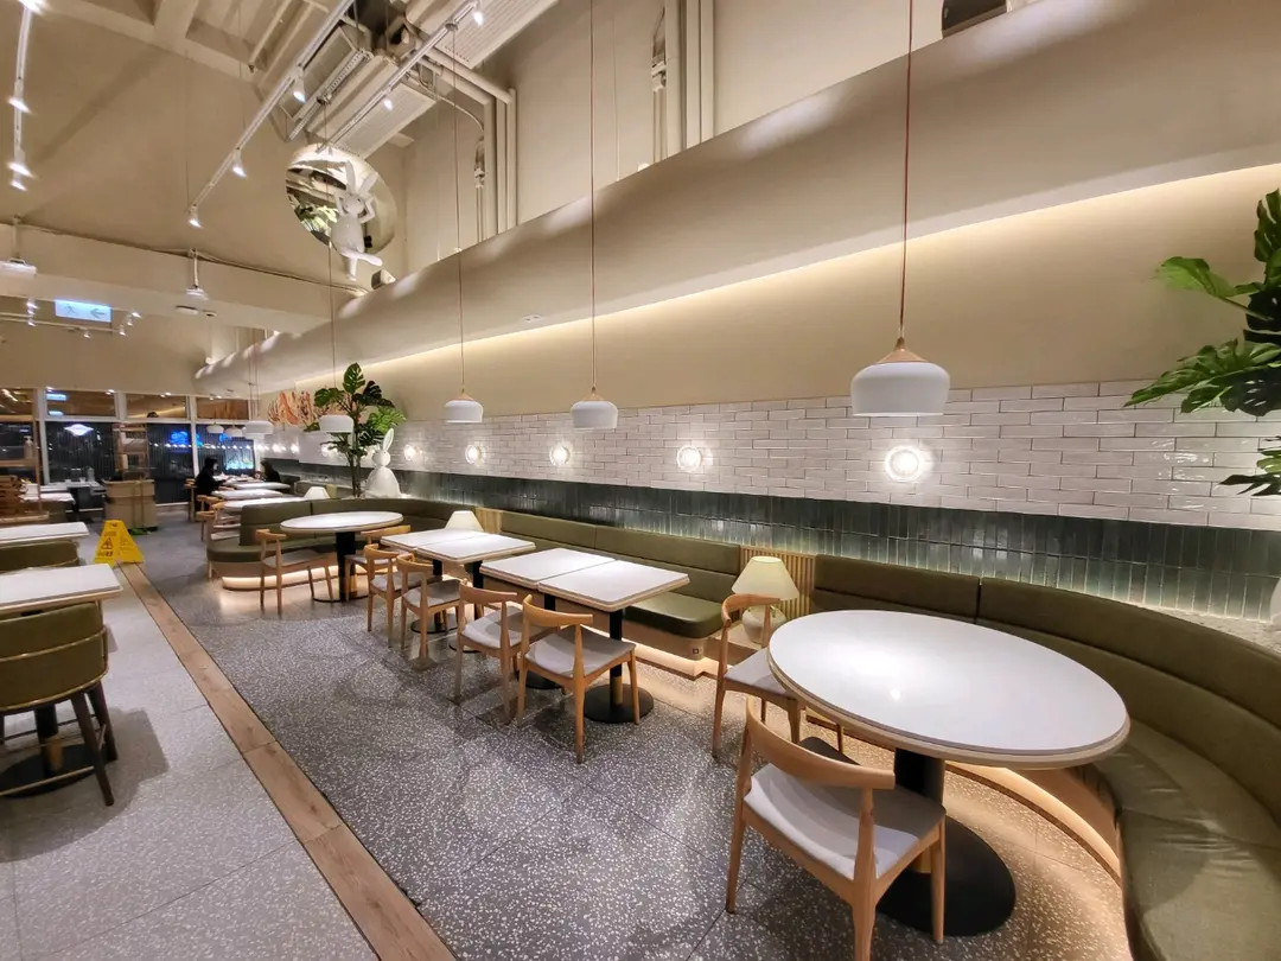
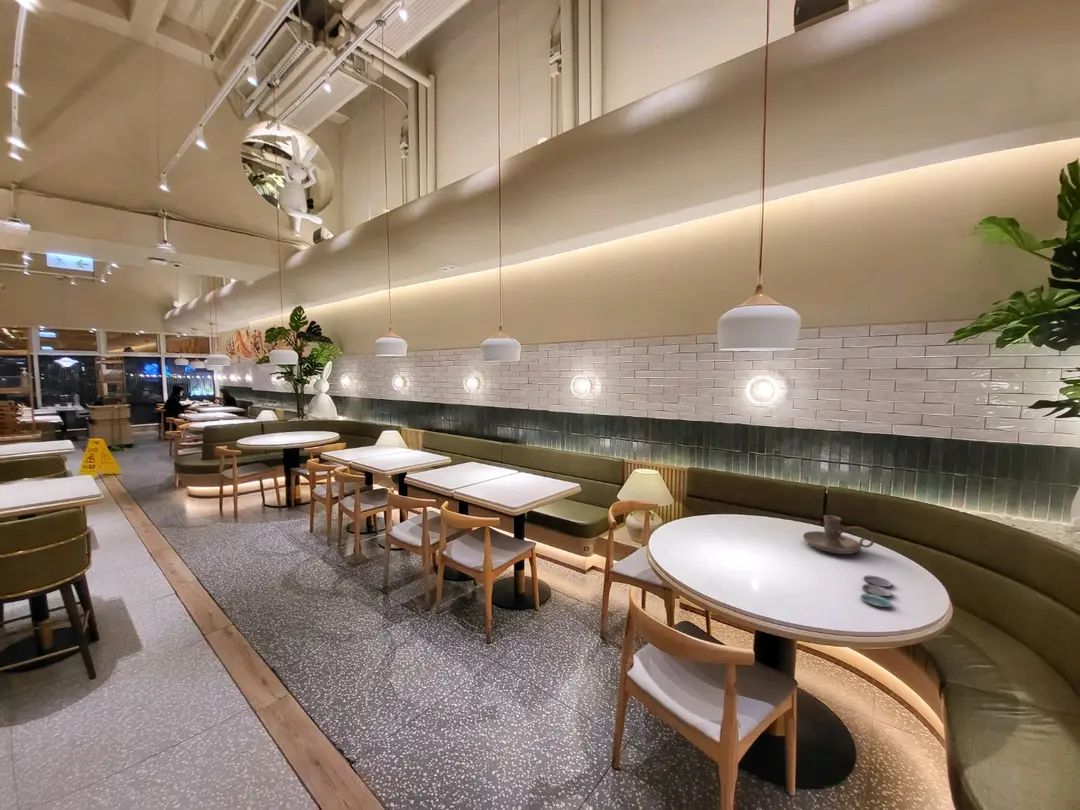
+ candle holder [802,514,875,555]
+ plate [859,575,893,608]
